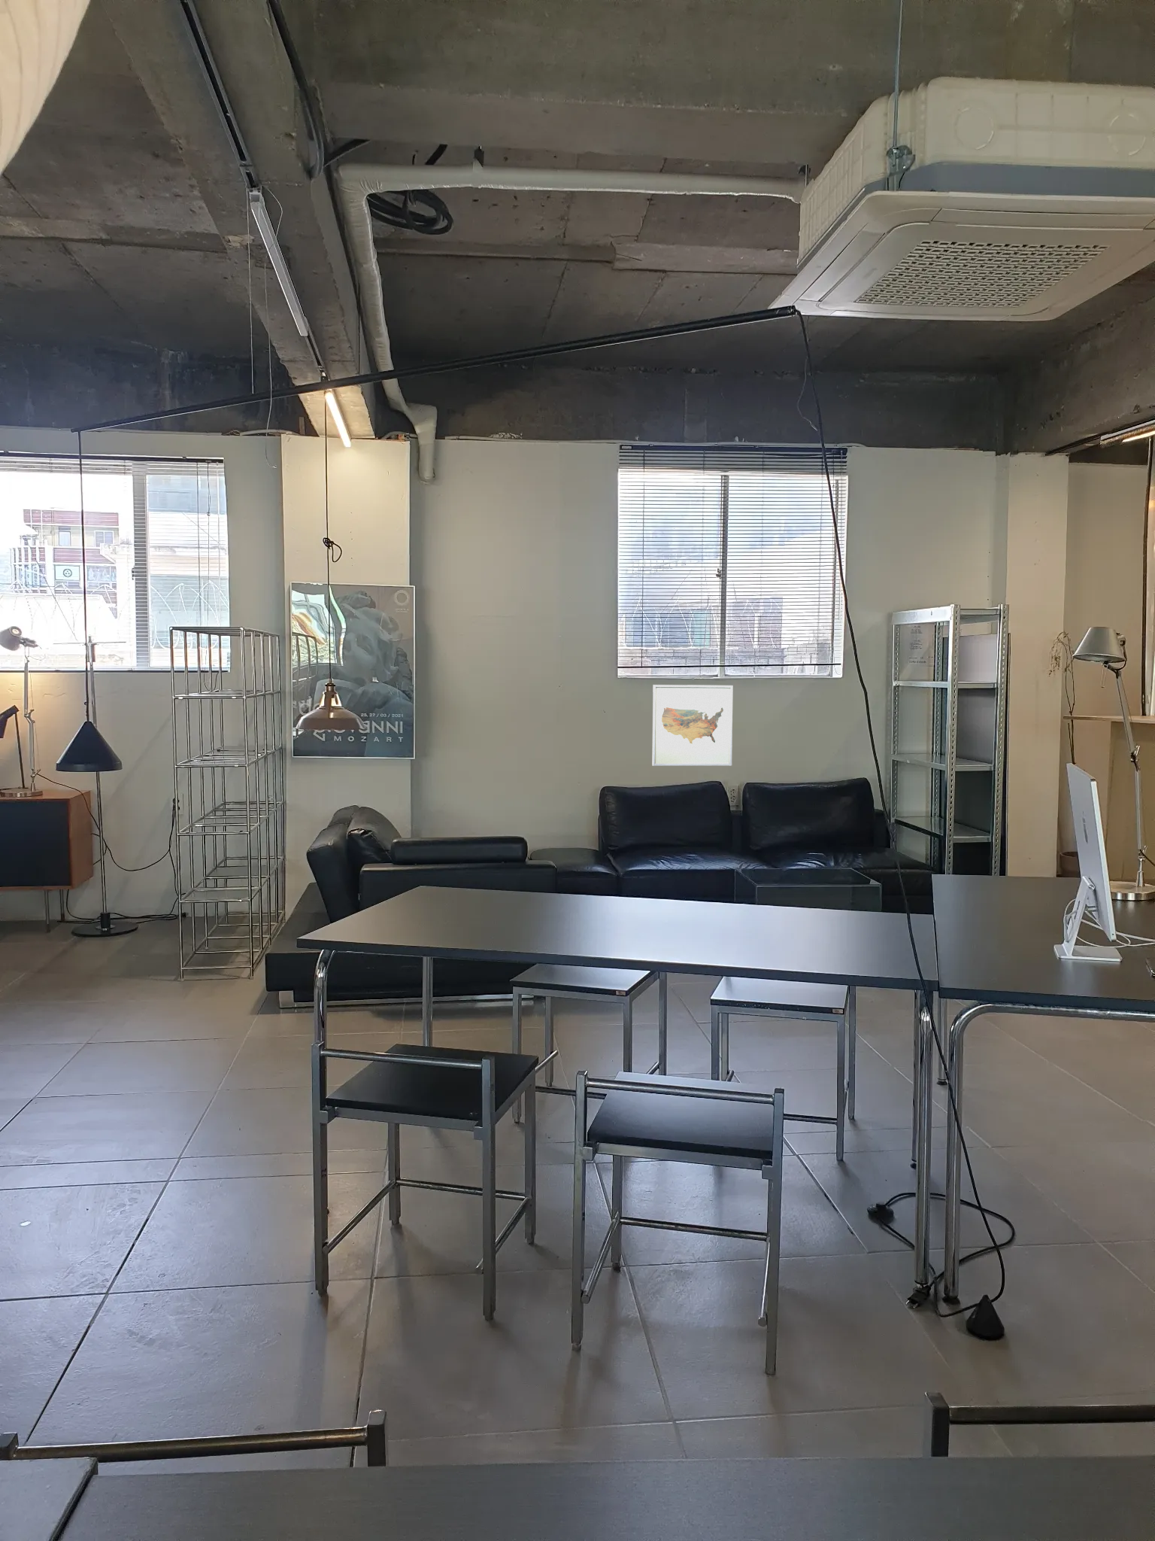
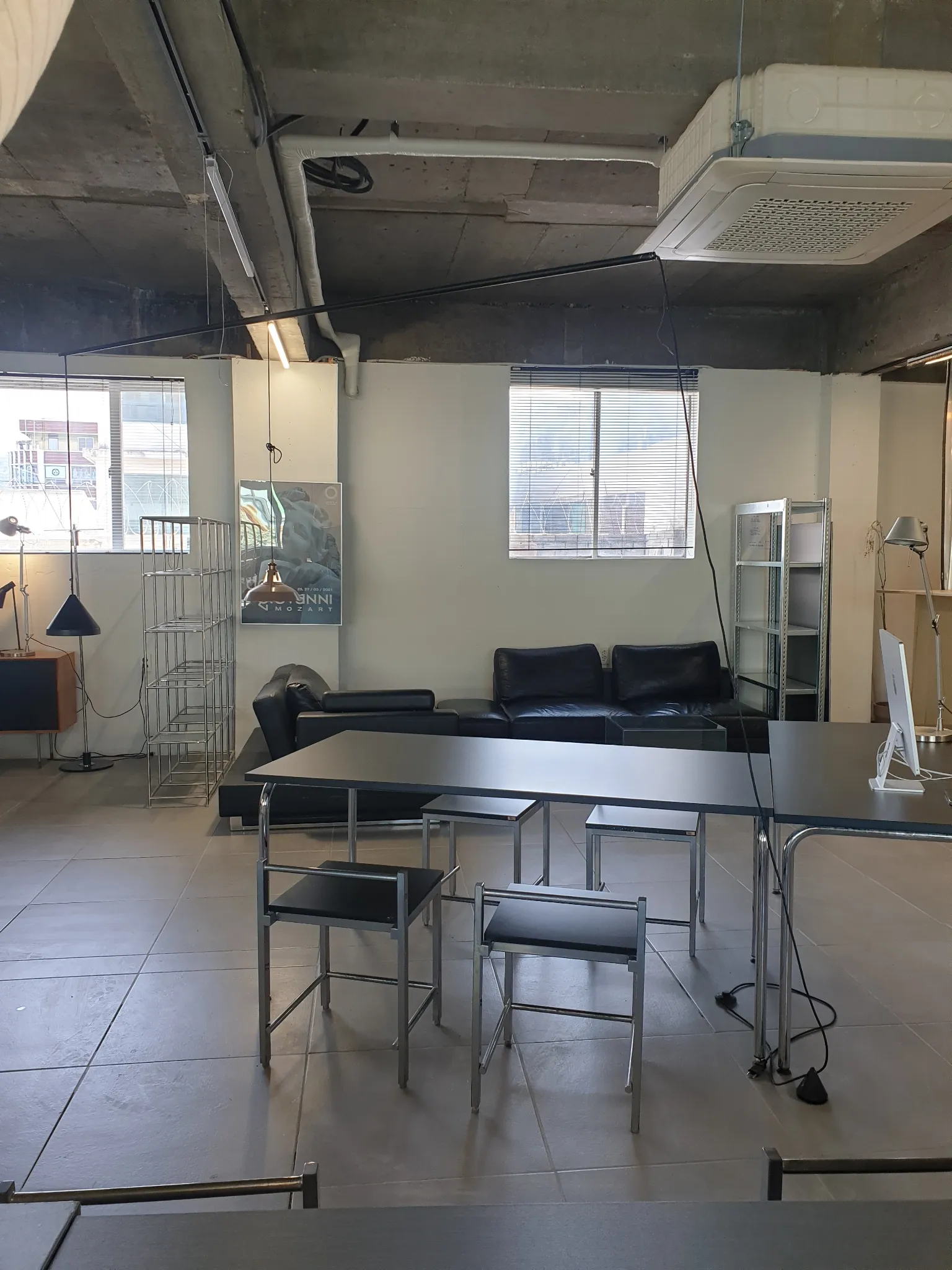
- wall art [652,684,733,767]
